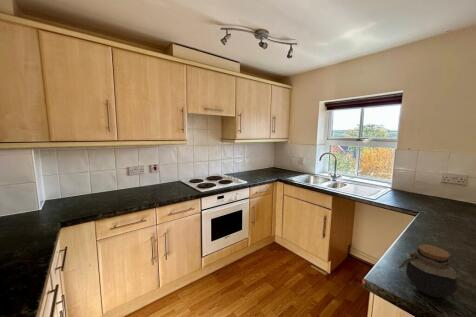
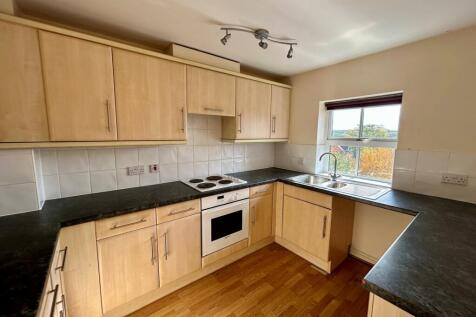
- jar [398,243,458,299]
